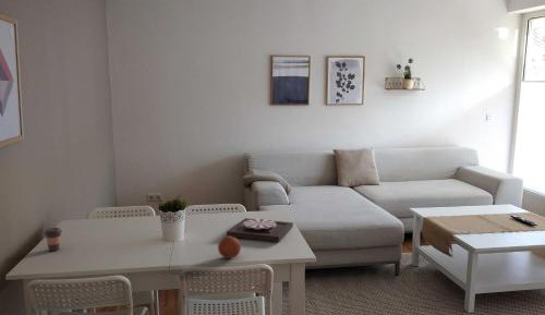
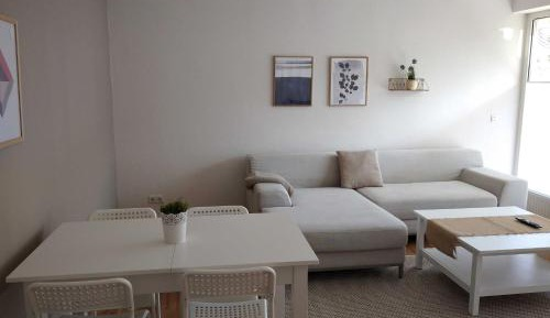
- fruit [217,235,242,259]
- plate [226,217,294,243]
- coffee cup [44,227,63,252]
